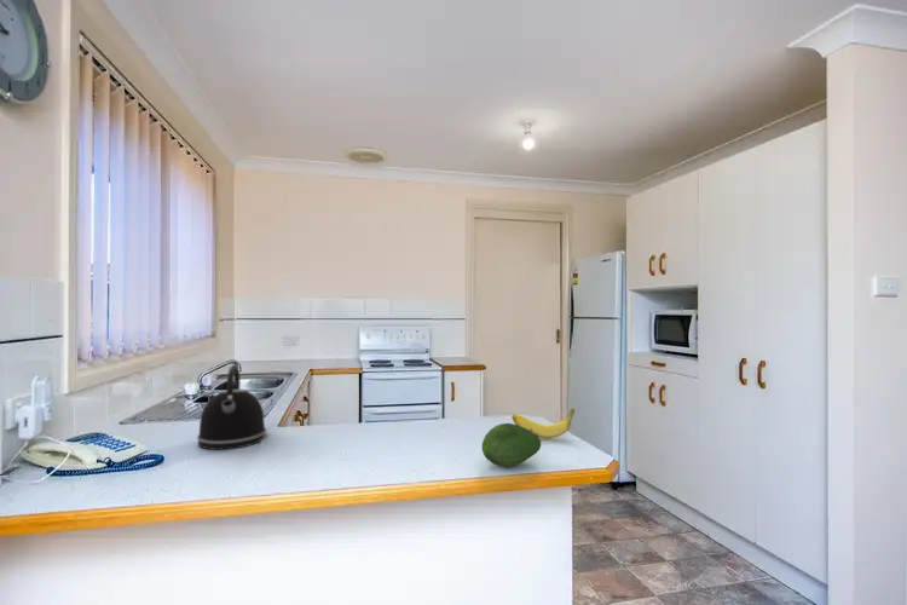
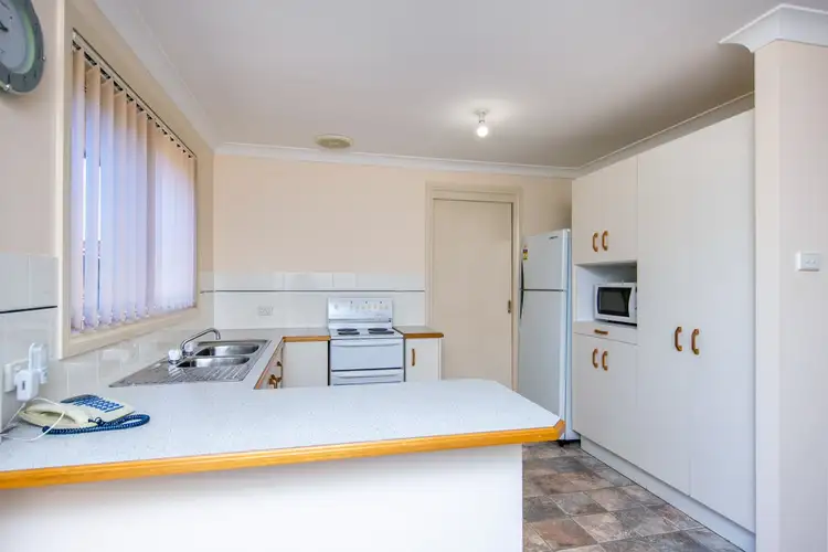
- banana [510,407,576,439]
- fruit [481,422,542,468]
- kettle [196,363,267,451]
